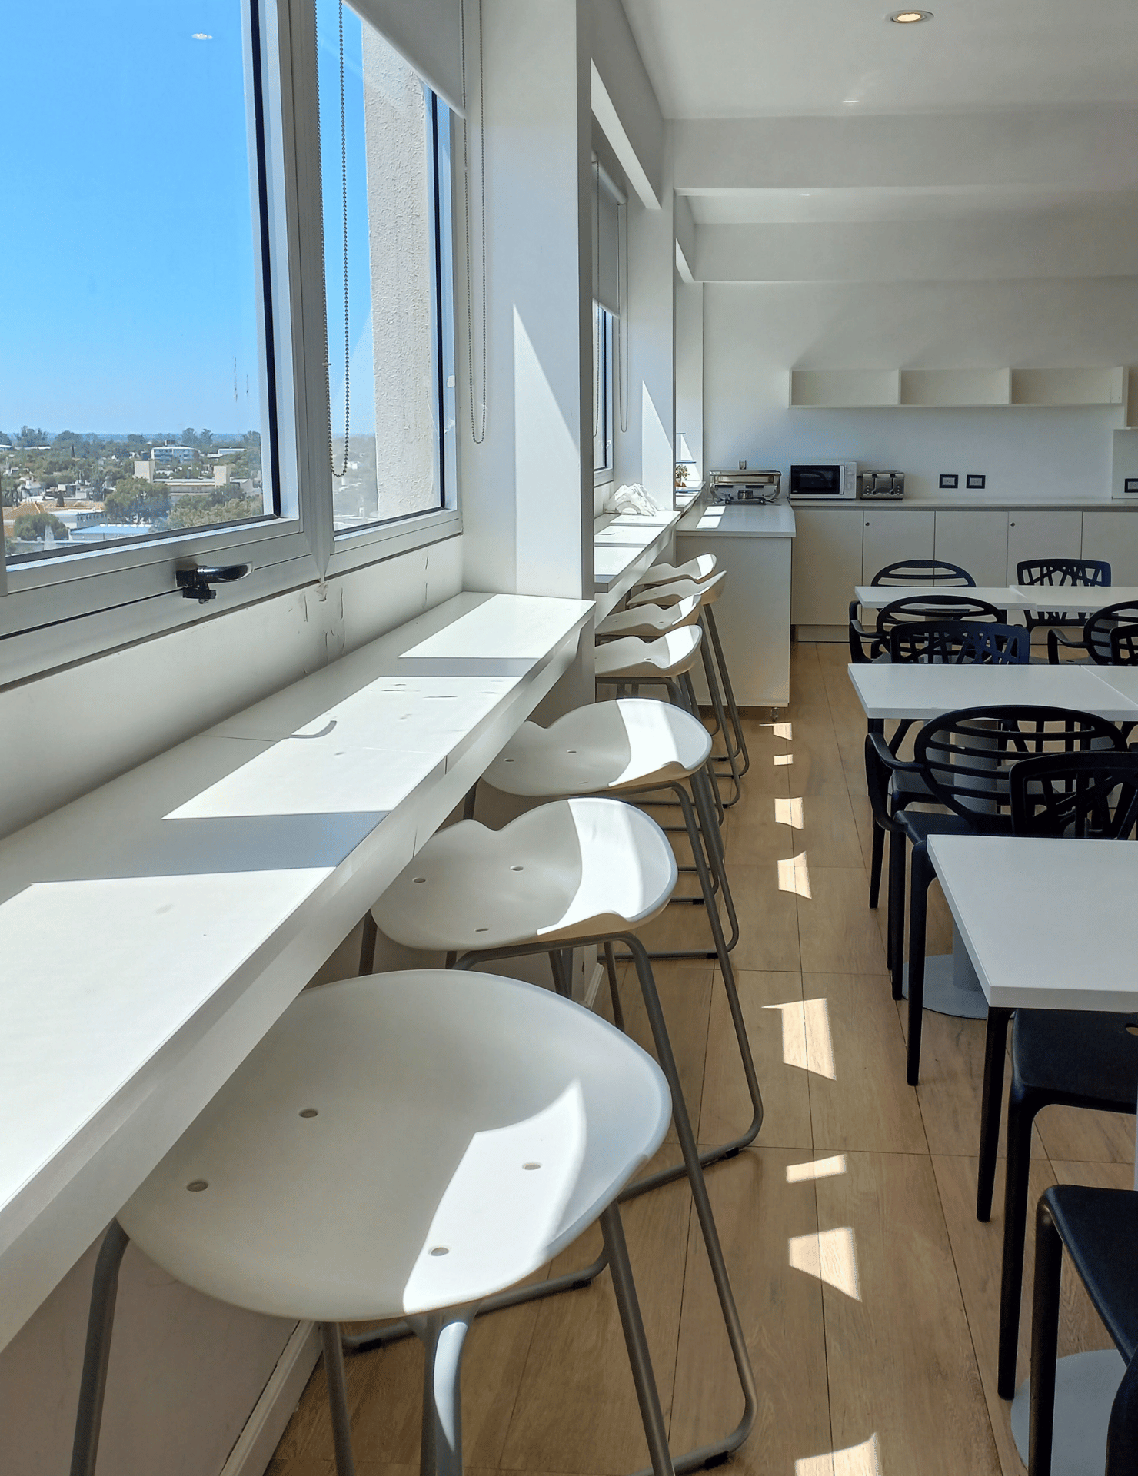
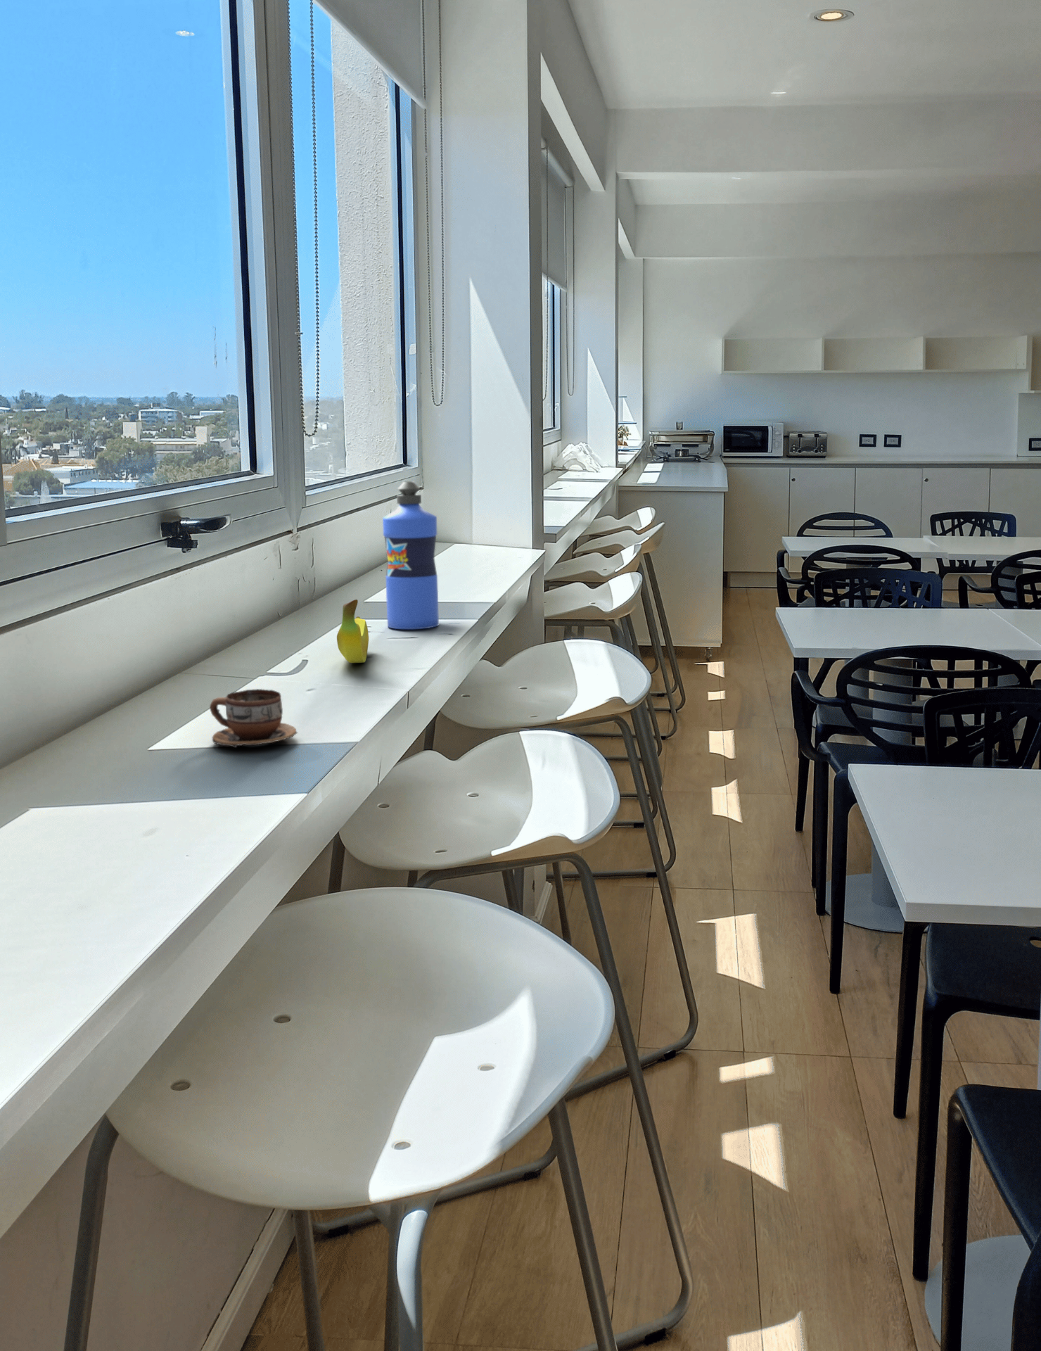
+ cup [209,688,299,748]
+ fruit [336,598,370,664]
+ water bottle [382,480,440,630]
